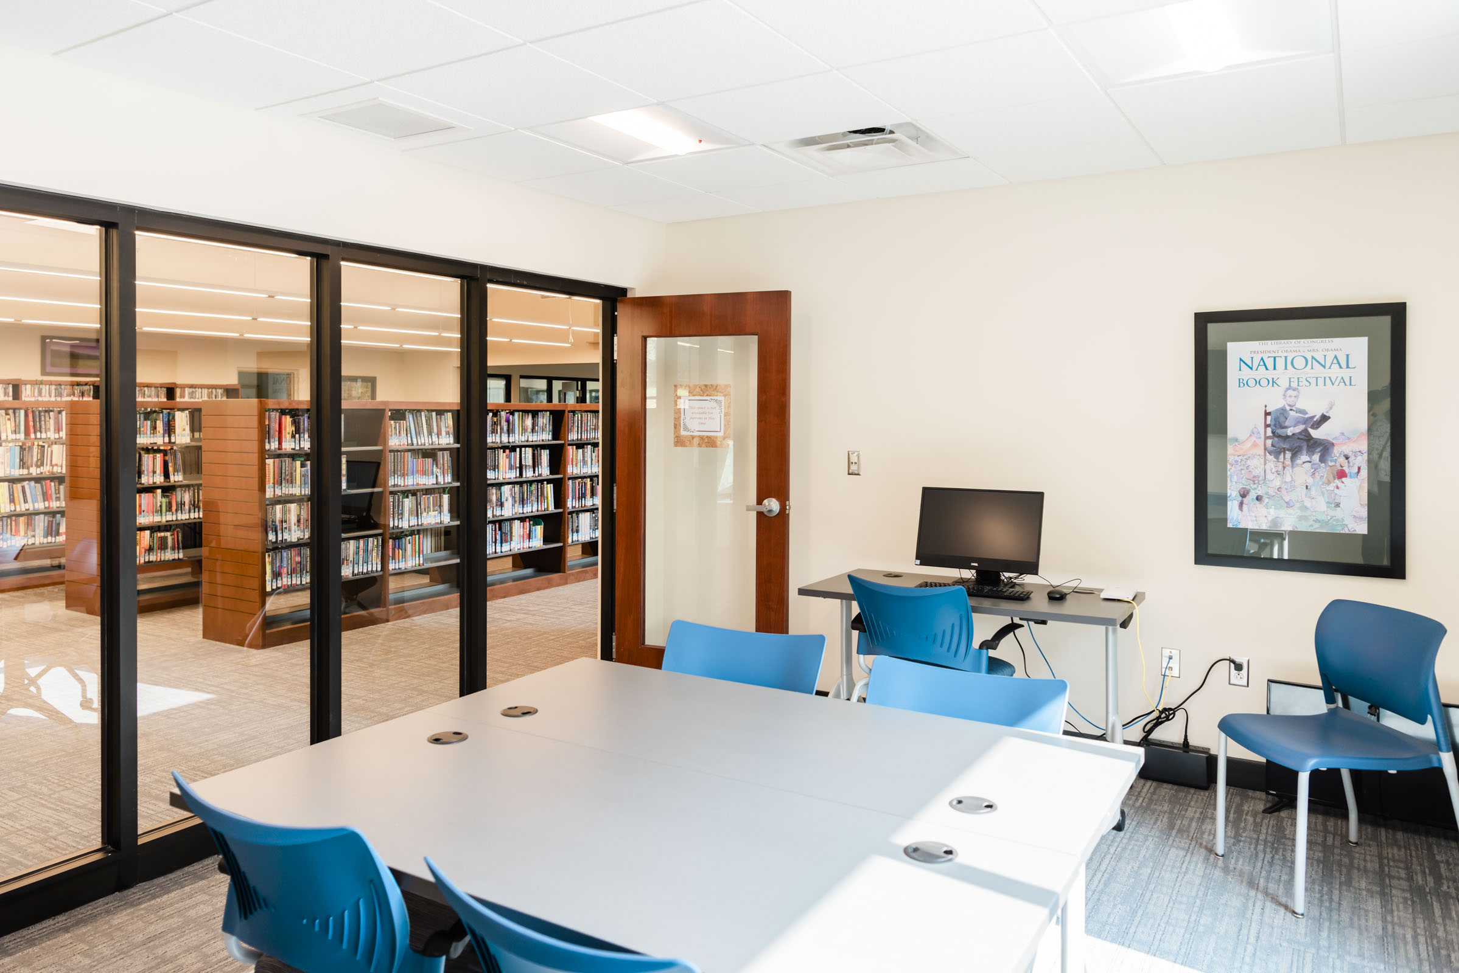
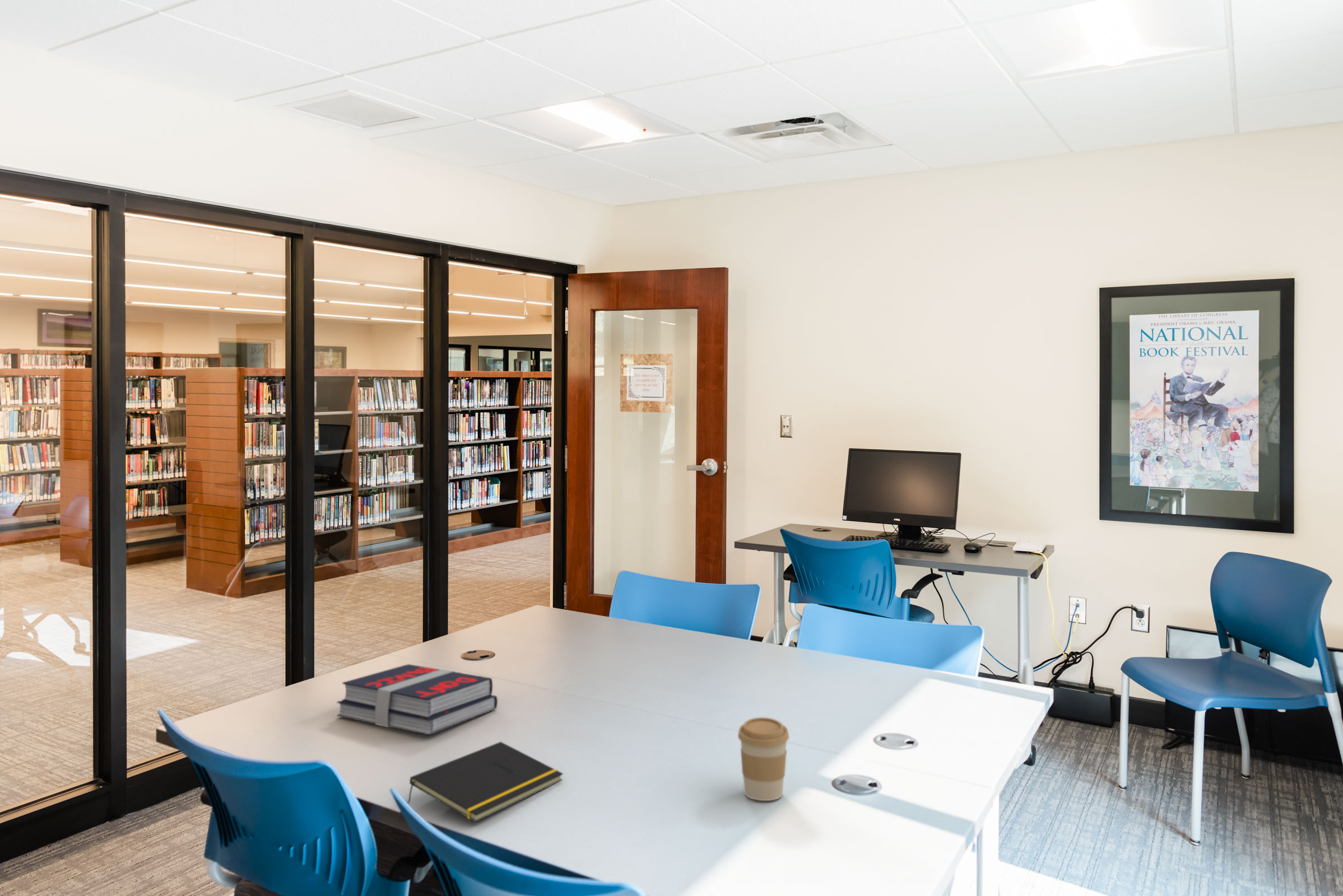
+ notepad [407,741,564,823]
+ book [336,664,498,736]
+ coffee cup [737,717,790,801]
